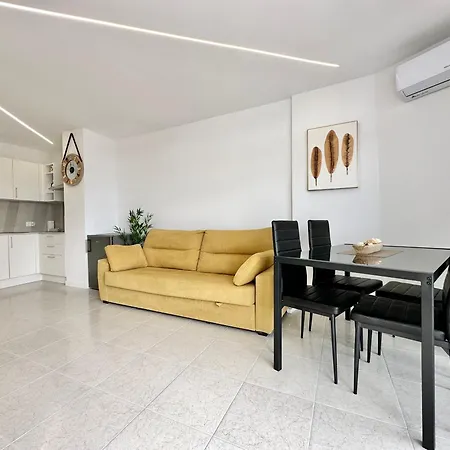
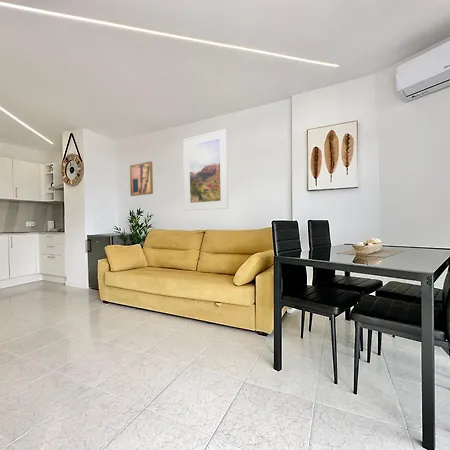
+ wall art [129,160,154,197]
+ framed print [182,128,229,212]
